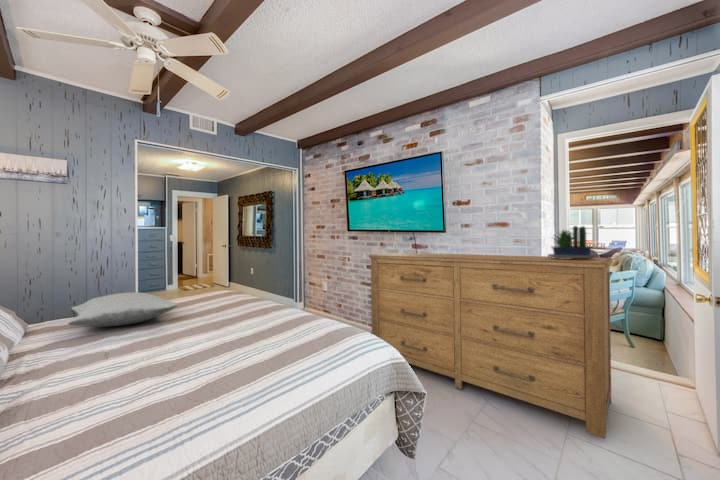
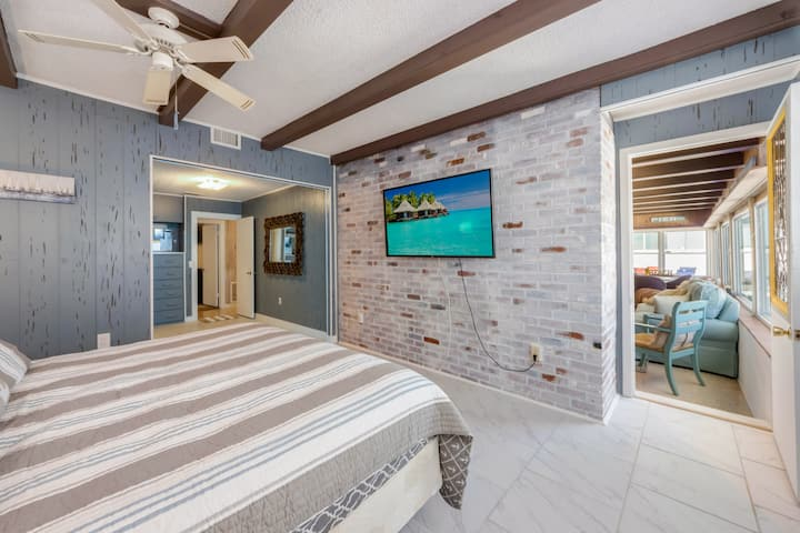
- dresser [368,252,614,440]
- pillow [67,291,179,328]
- potted plant [546,225,598,259]
